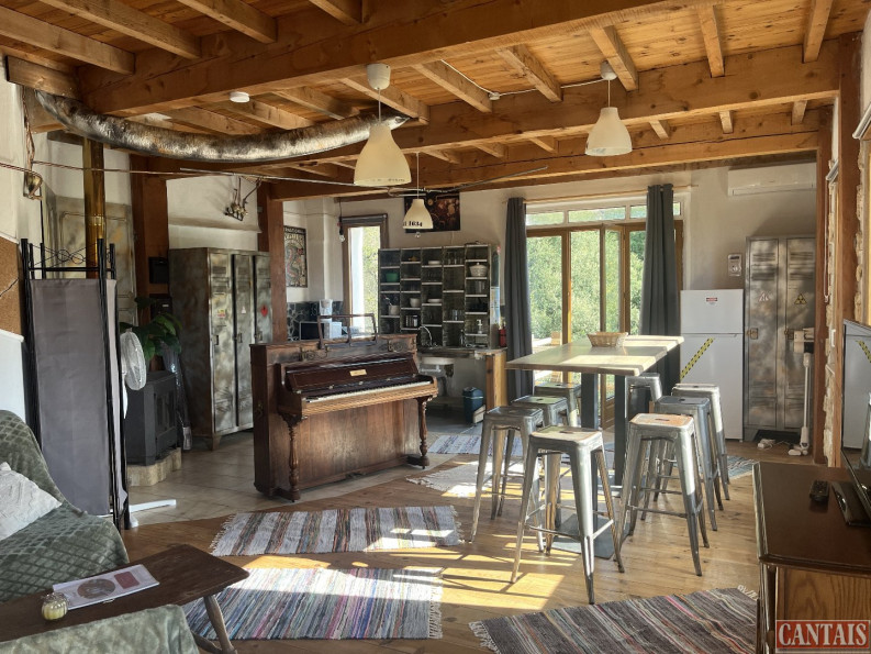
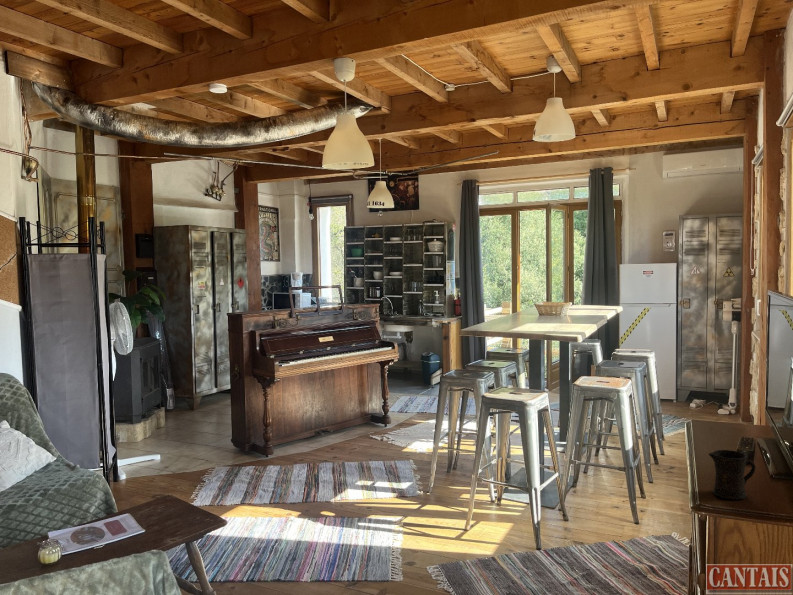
+ mug [708,449,757,501]
